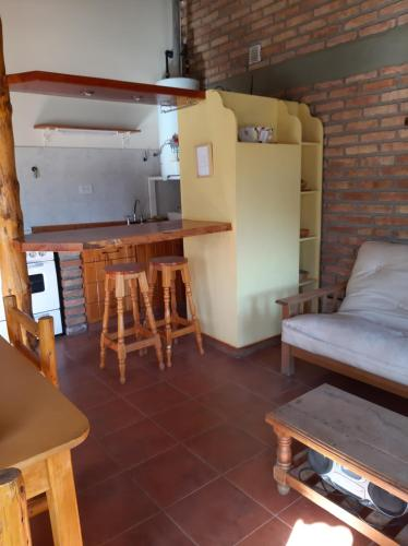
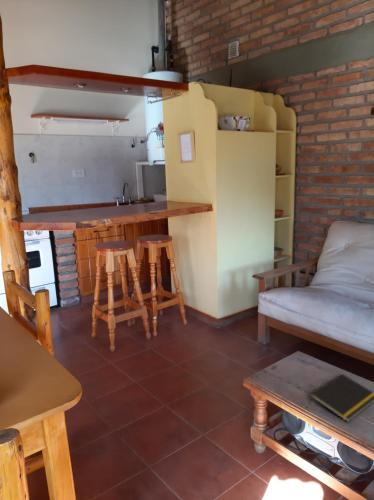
+ notepad [309,373,374,423]
